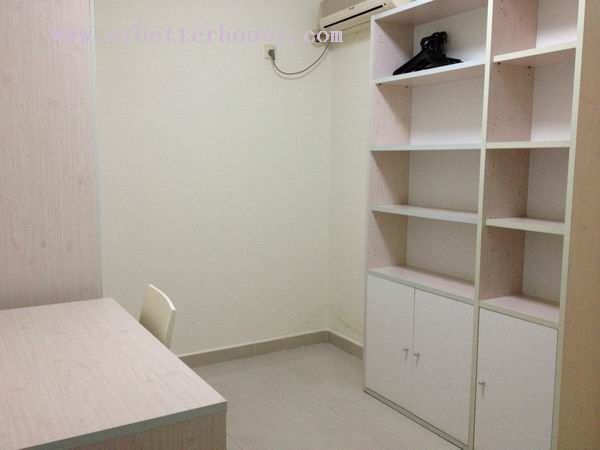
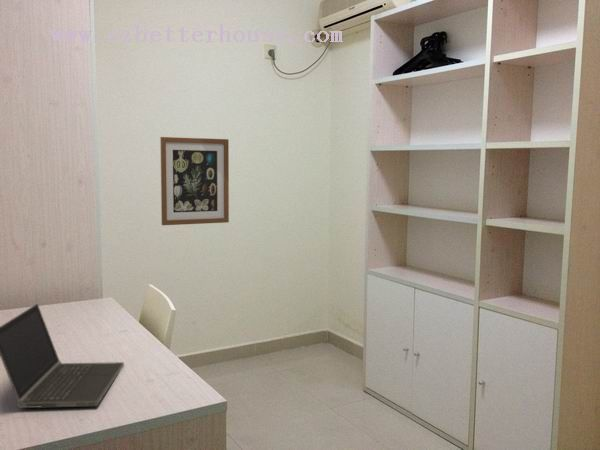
+ laptop computer [0,303,125,409]
+ wall art [159,136,230,226]
